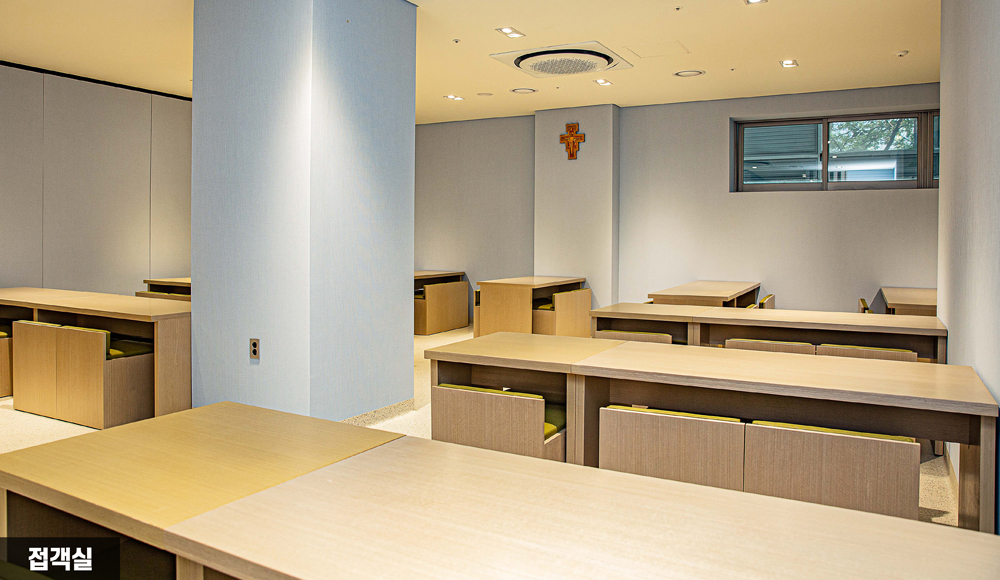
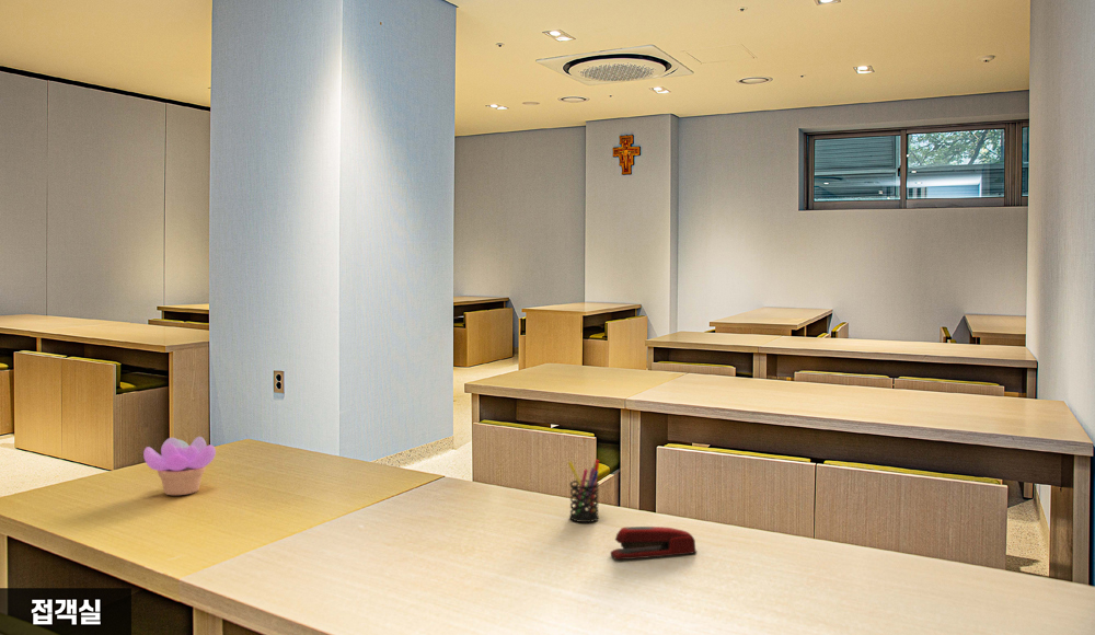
+ pen holder [567,459,600,523]
+ stapler [609,526,698,561]
+ succulent plant [142,436,217,496]
